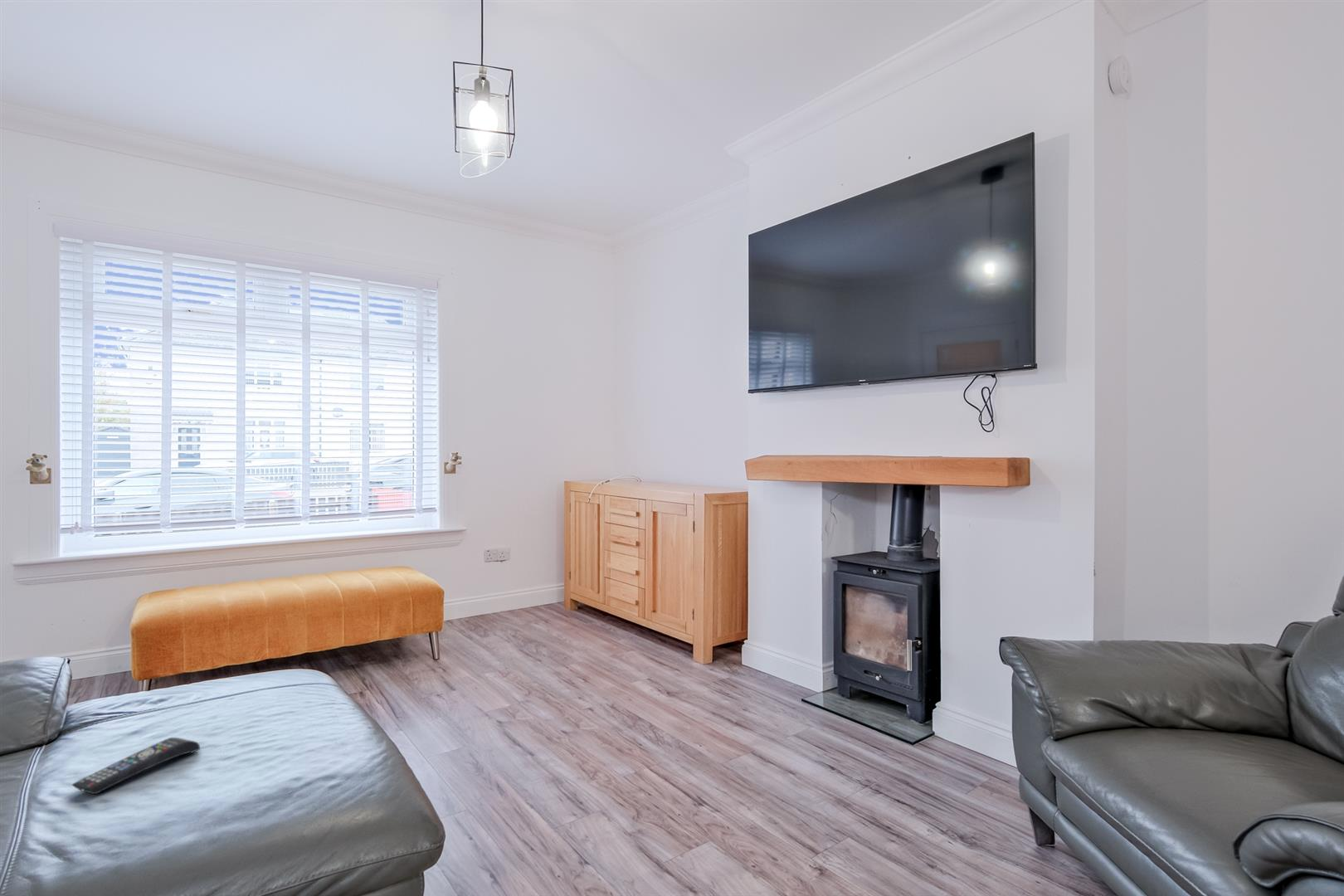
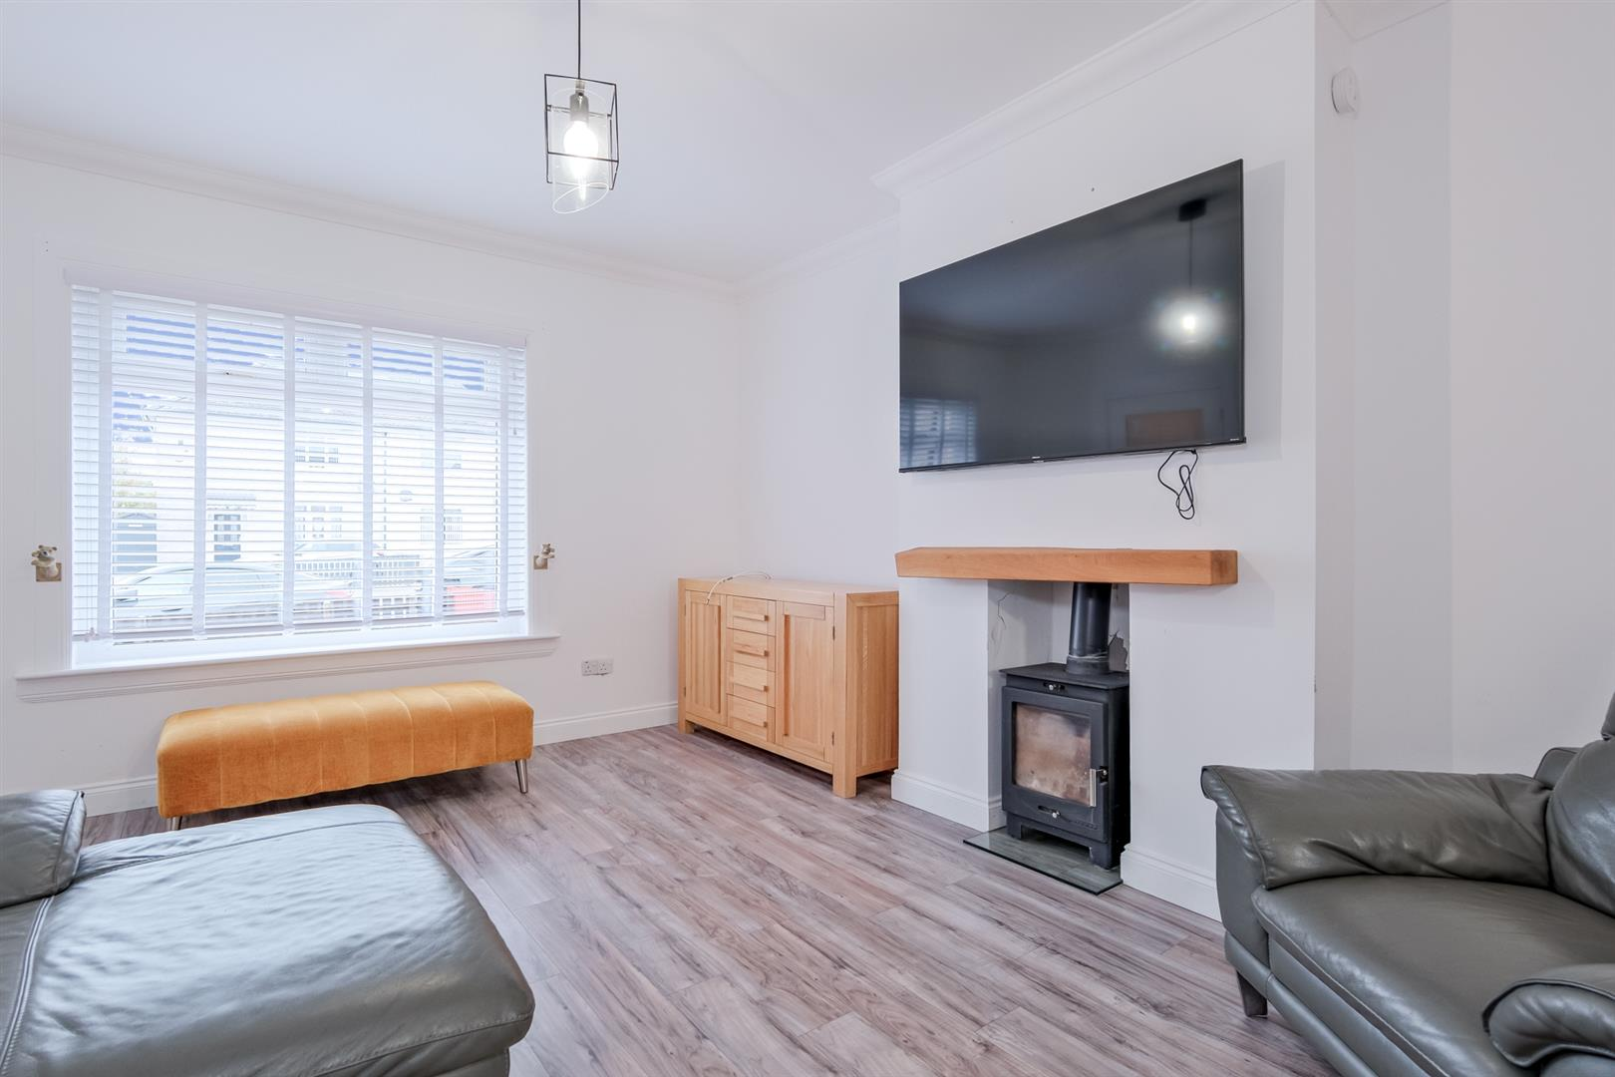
- remote control [71,737,201,795]
